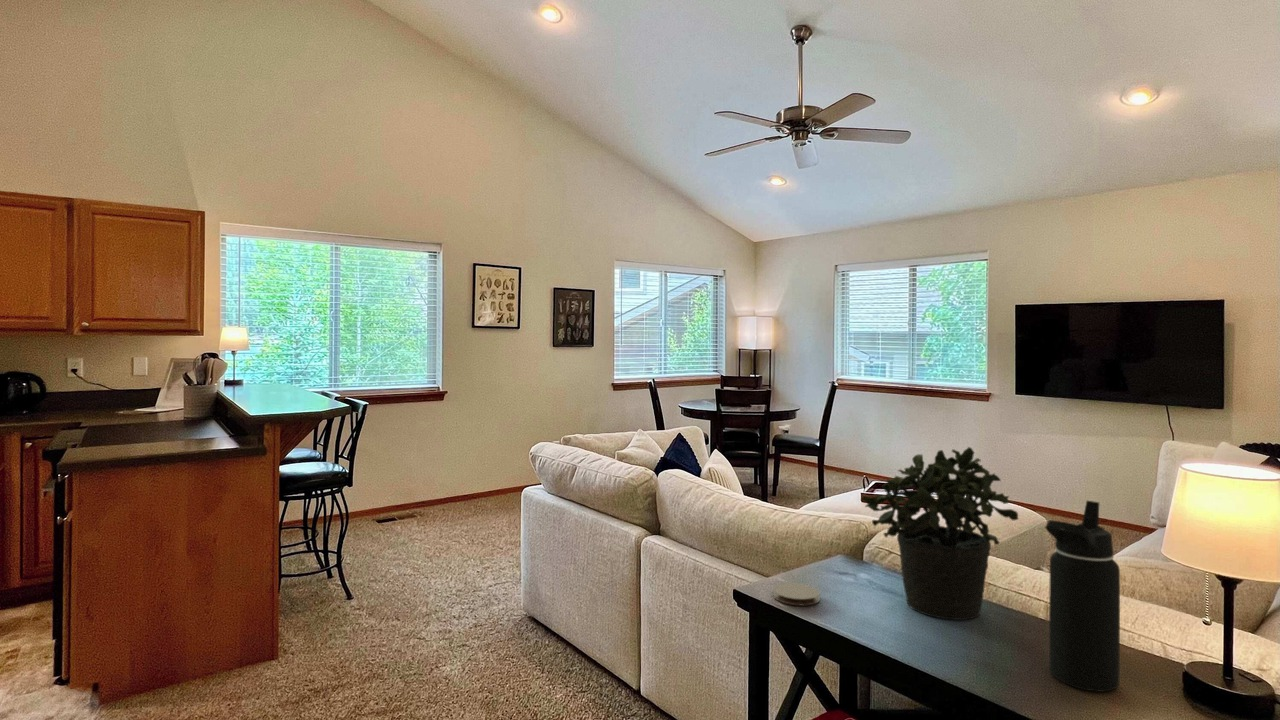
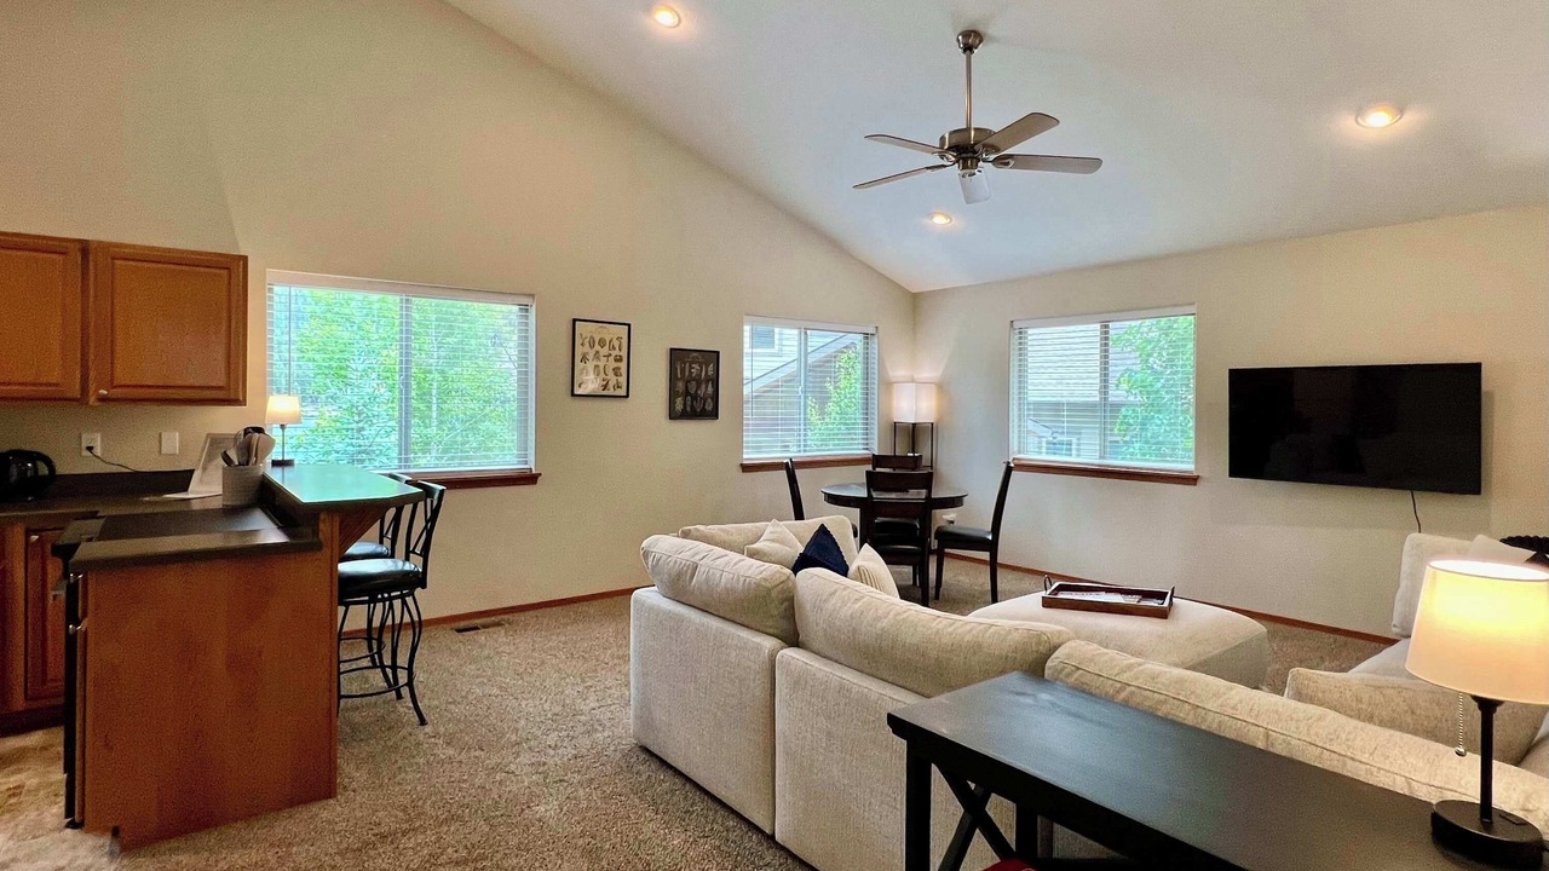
- potted plant [860,446,1020,621]
- water bottle [1044,500,1121,692]
- coaster [772,582,821,606]
